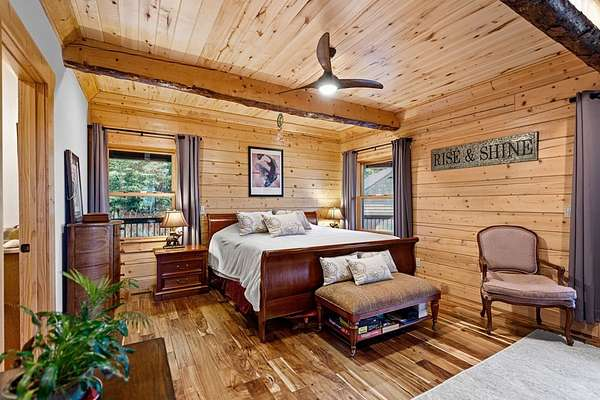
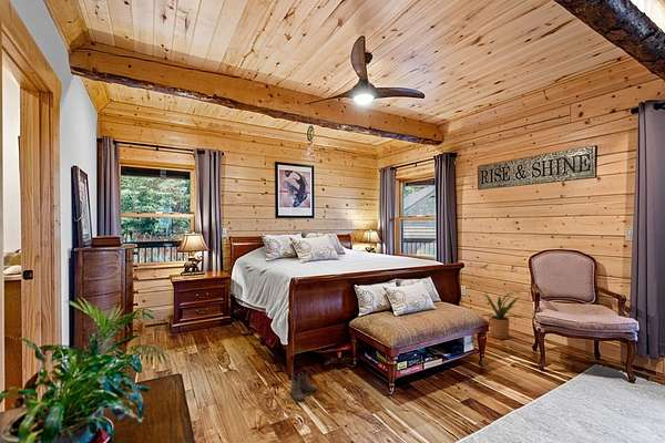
+ house plant [478,290,524,340]
+ boots [289,372,318,402]
